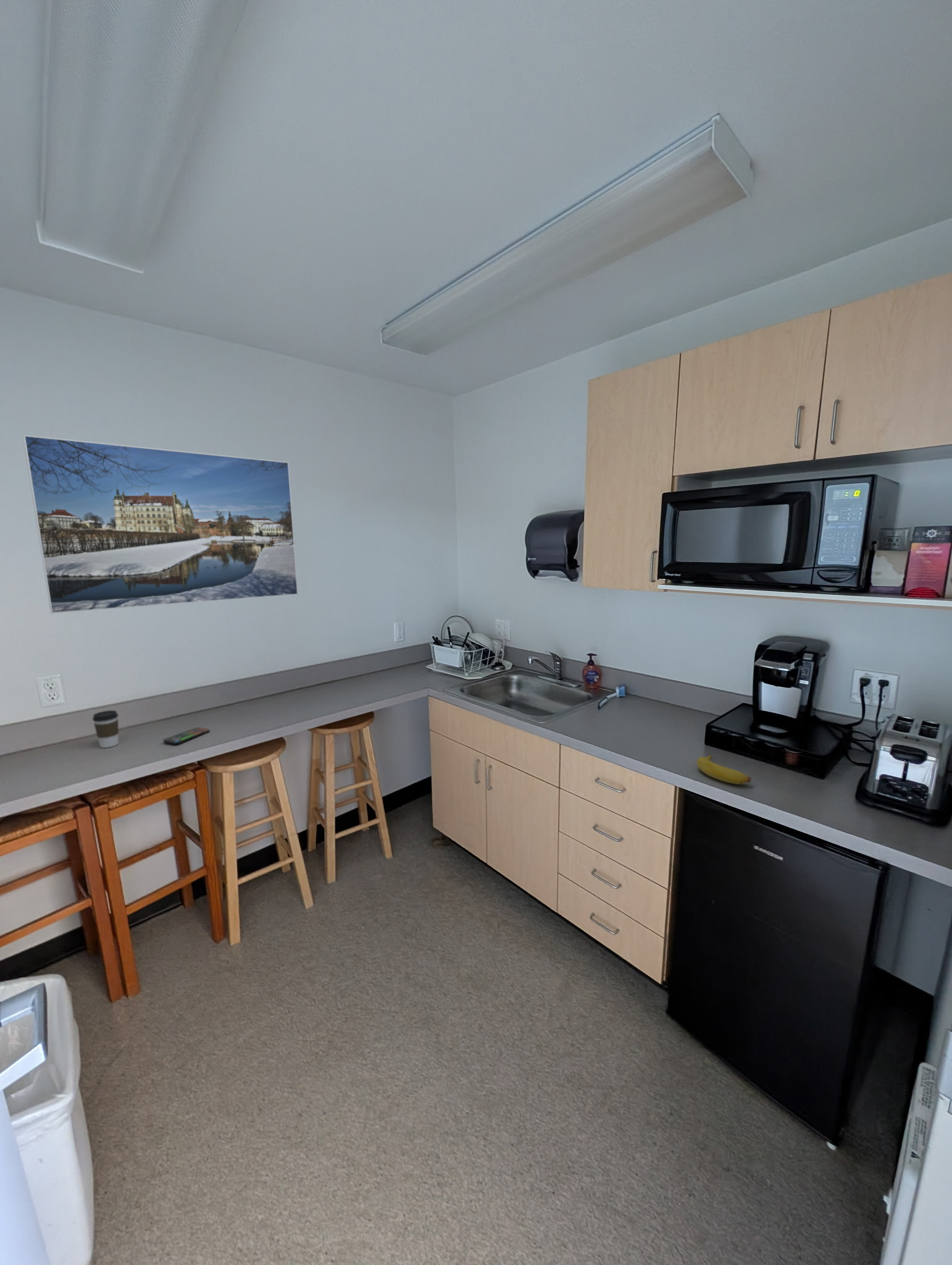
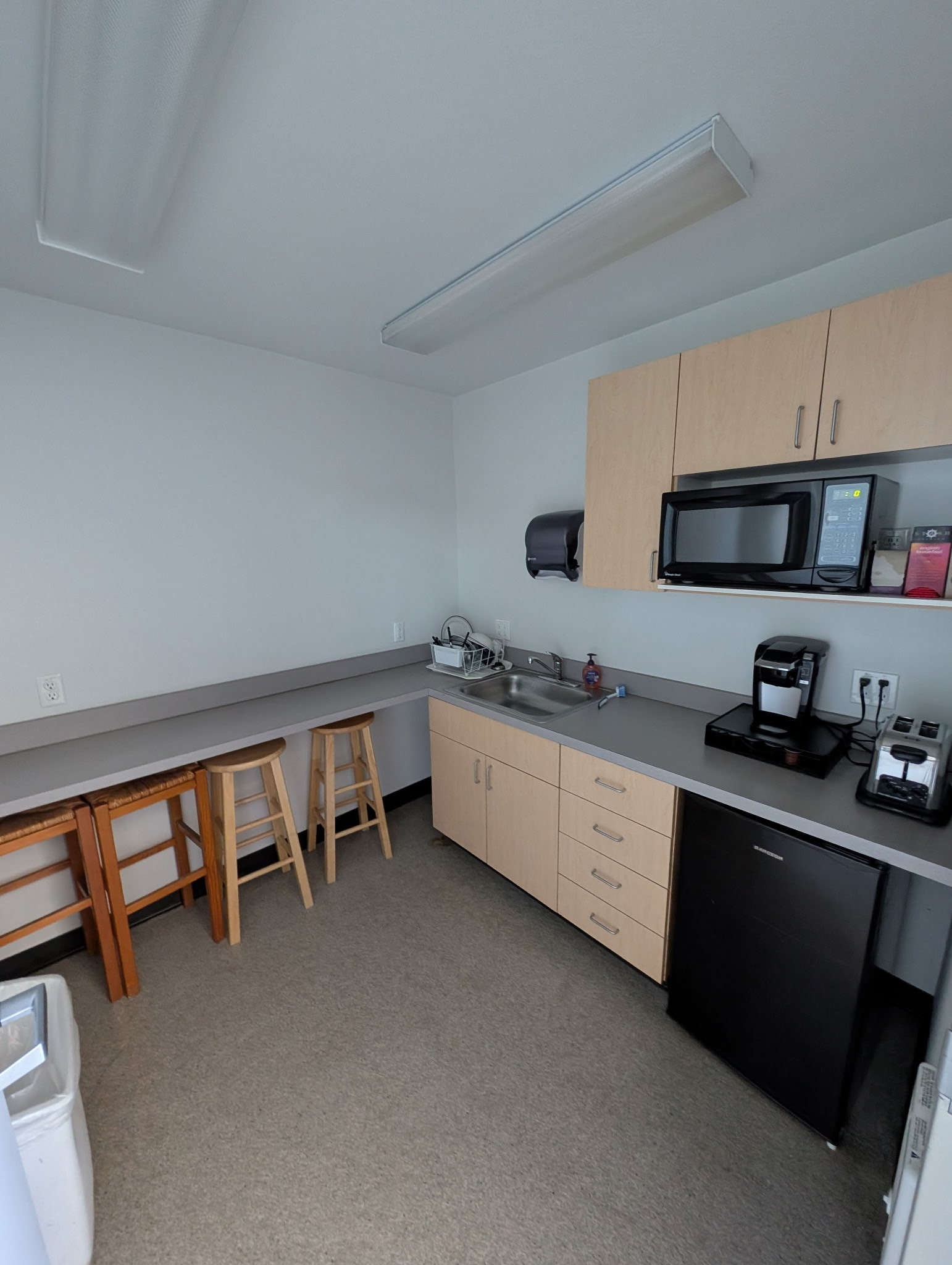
- coffee cup [92,710,119,749]
- banana [696,755,751,785]
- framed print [22,434,299,614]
- smartphone [162,727,211,745]
